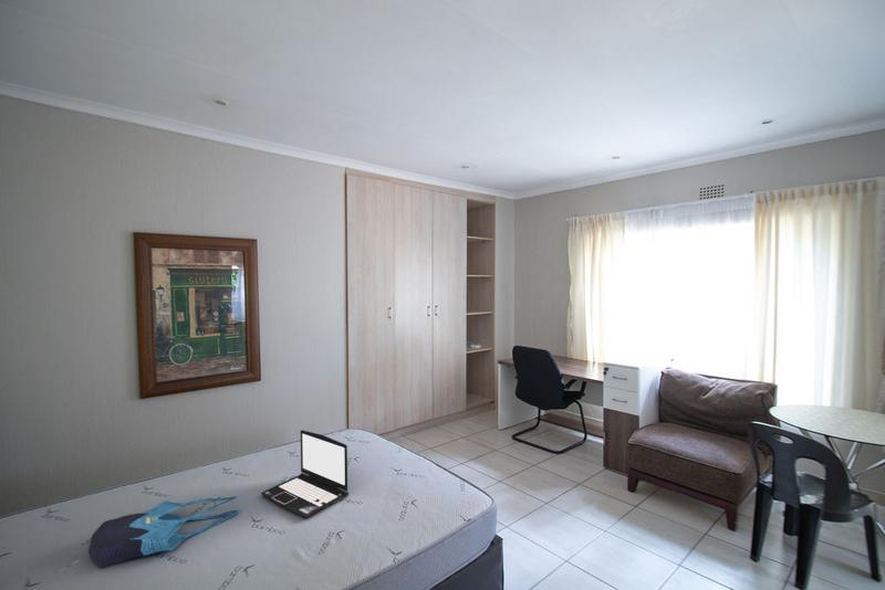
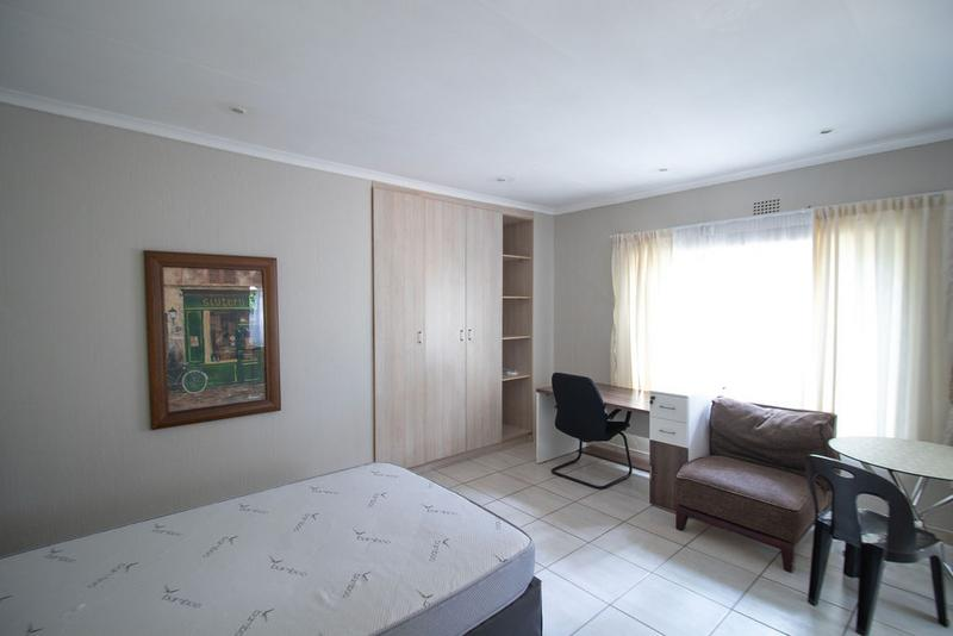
- laptop [260,429,350,518]
- tote bag [87,495,240,569]
